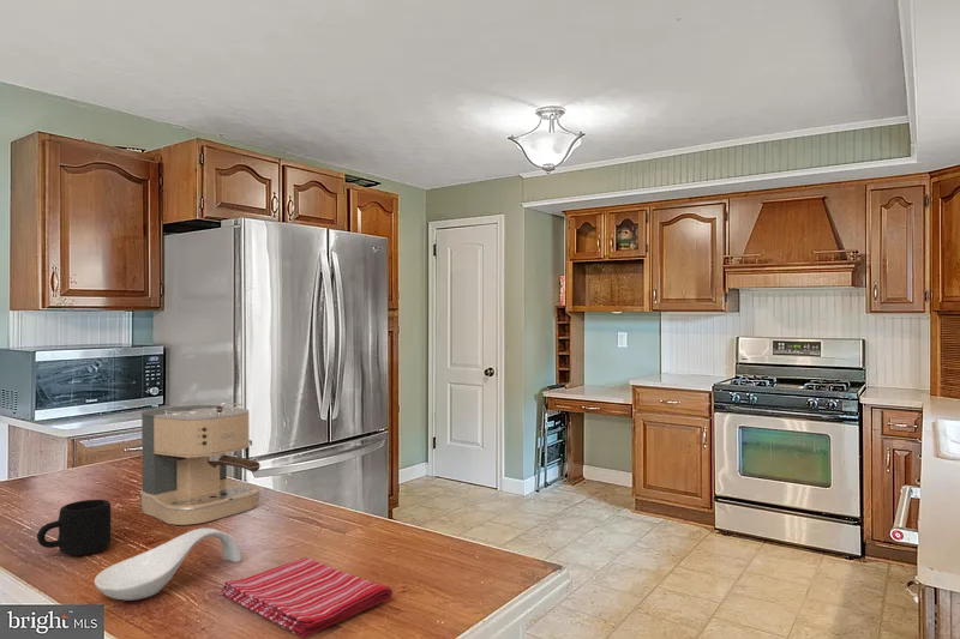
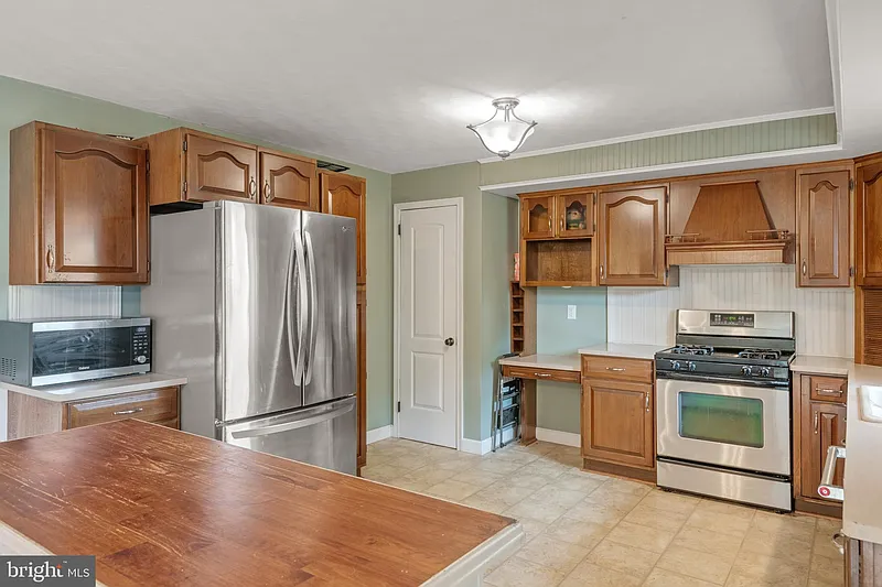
- coffee maker [139,402,262,526]
- spoon rest [94,528,242,602]
- dish towel [220,556,394,639]
- mug [36,499,112,556]
